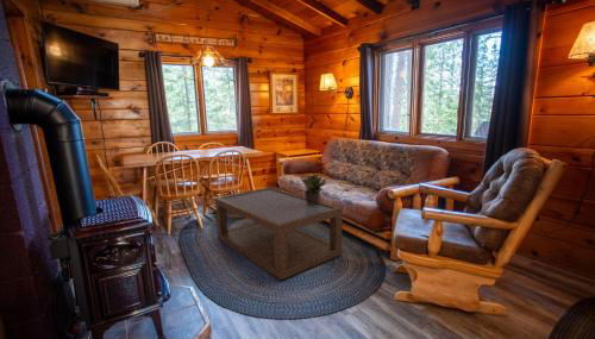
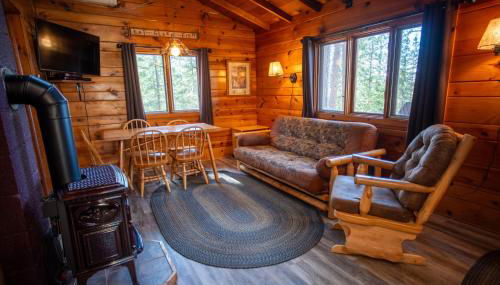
- potted plant [300,170,328,205]
- coffee table [214,186,344,281]
